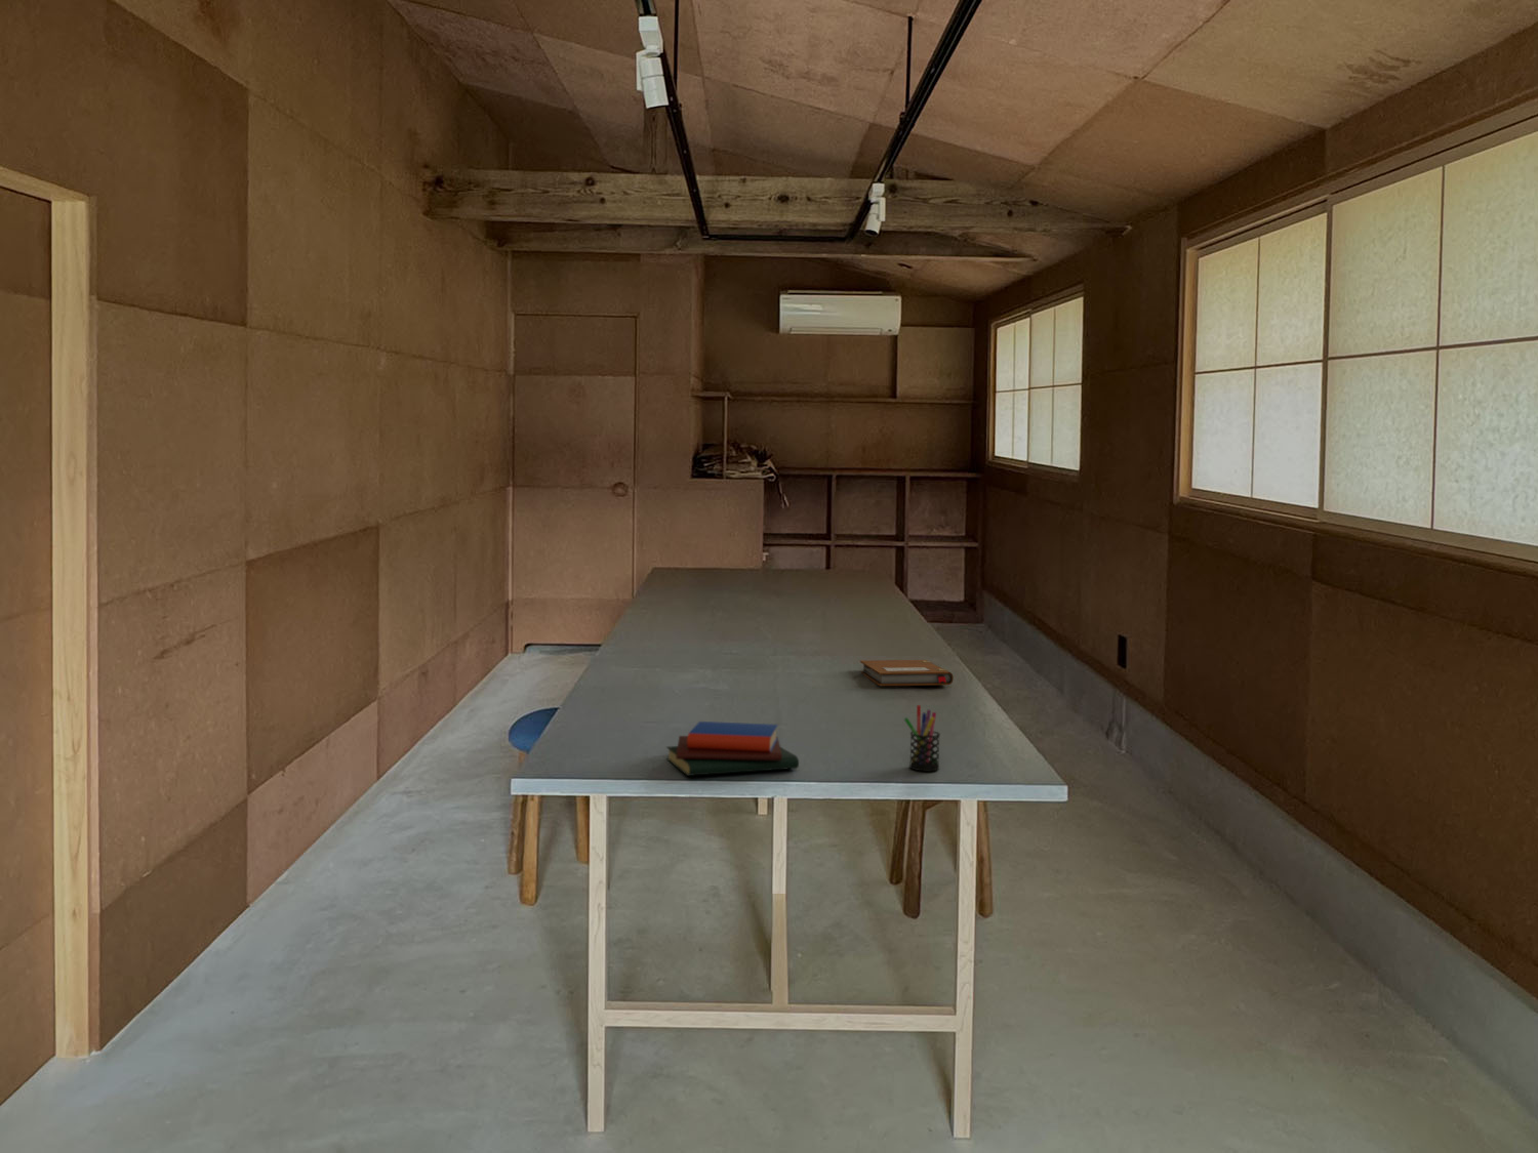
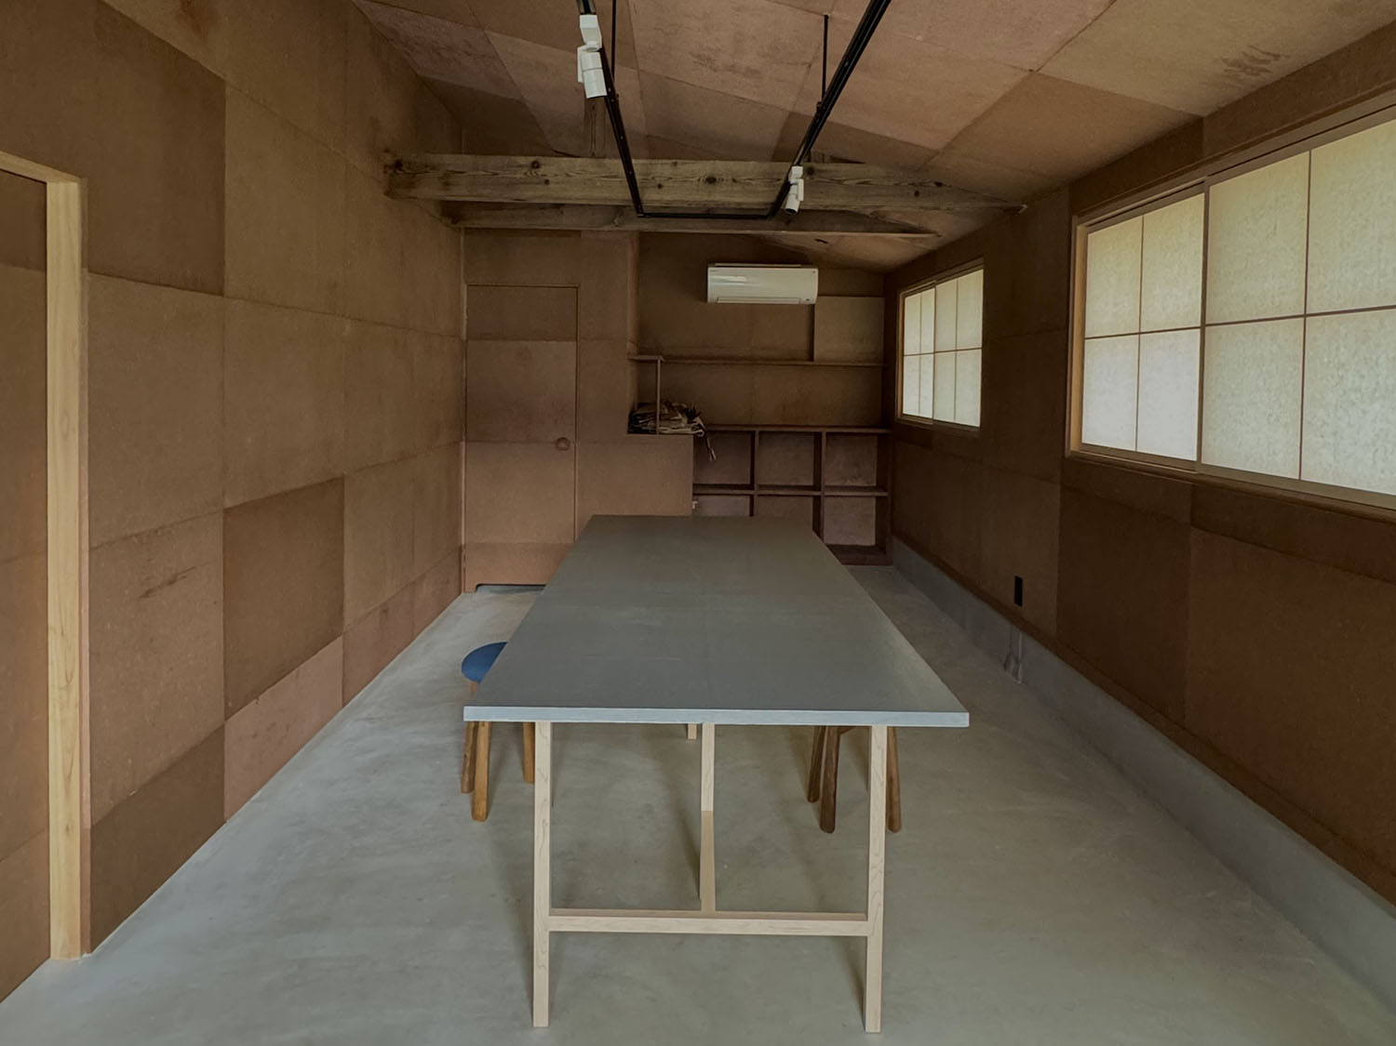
- pen holder [903,704,941,771]
- book [665,721,799,776]
- notebook [860,659,954,687]
